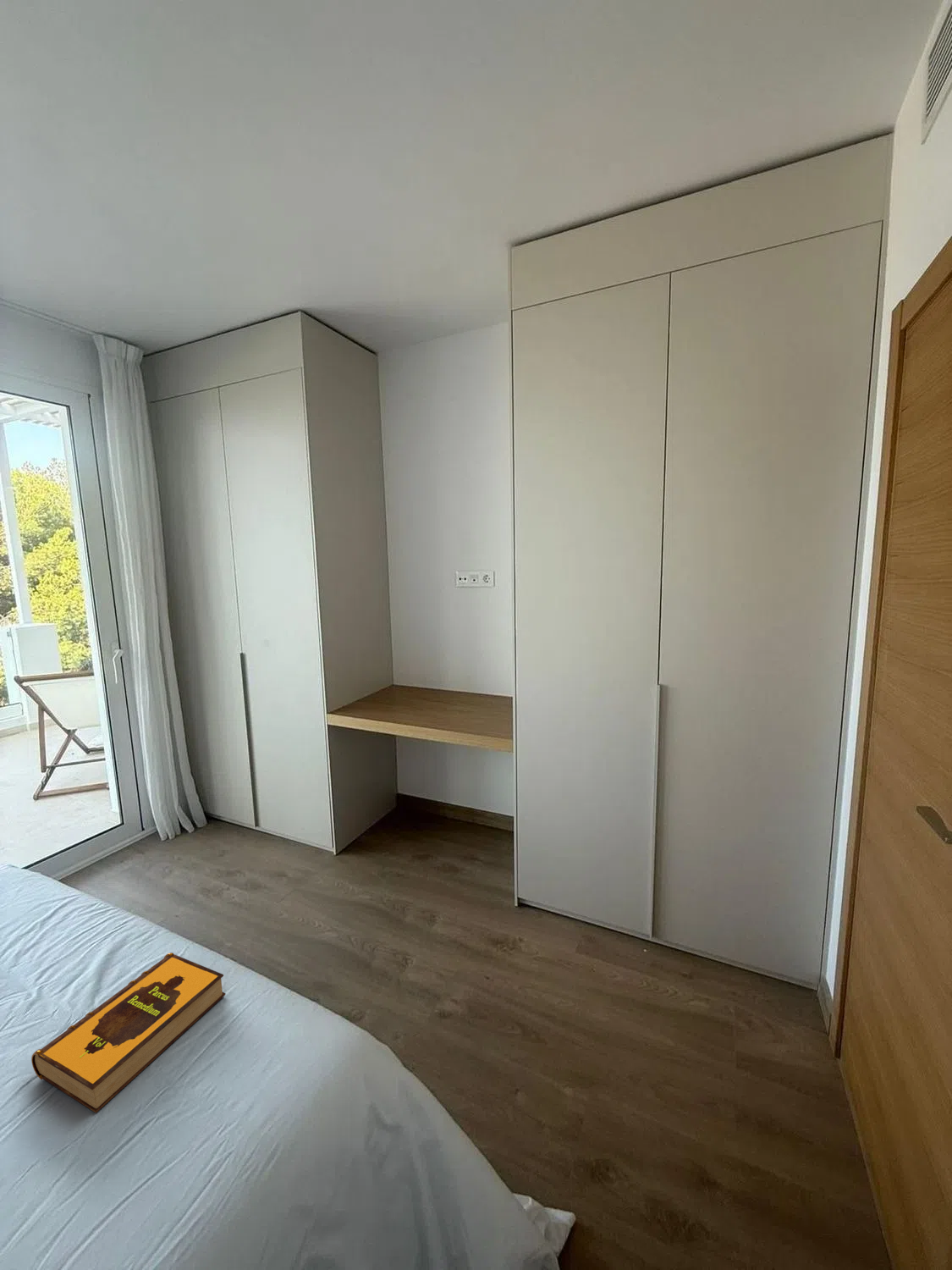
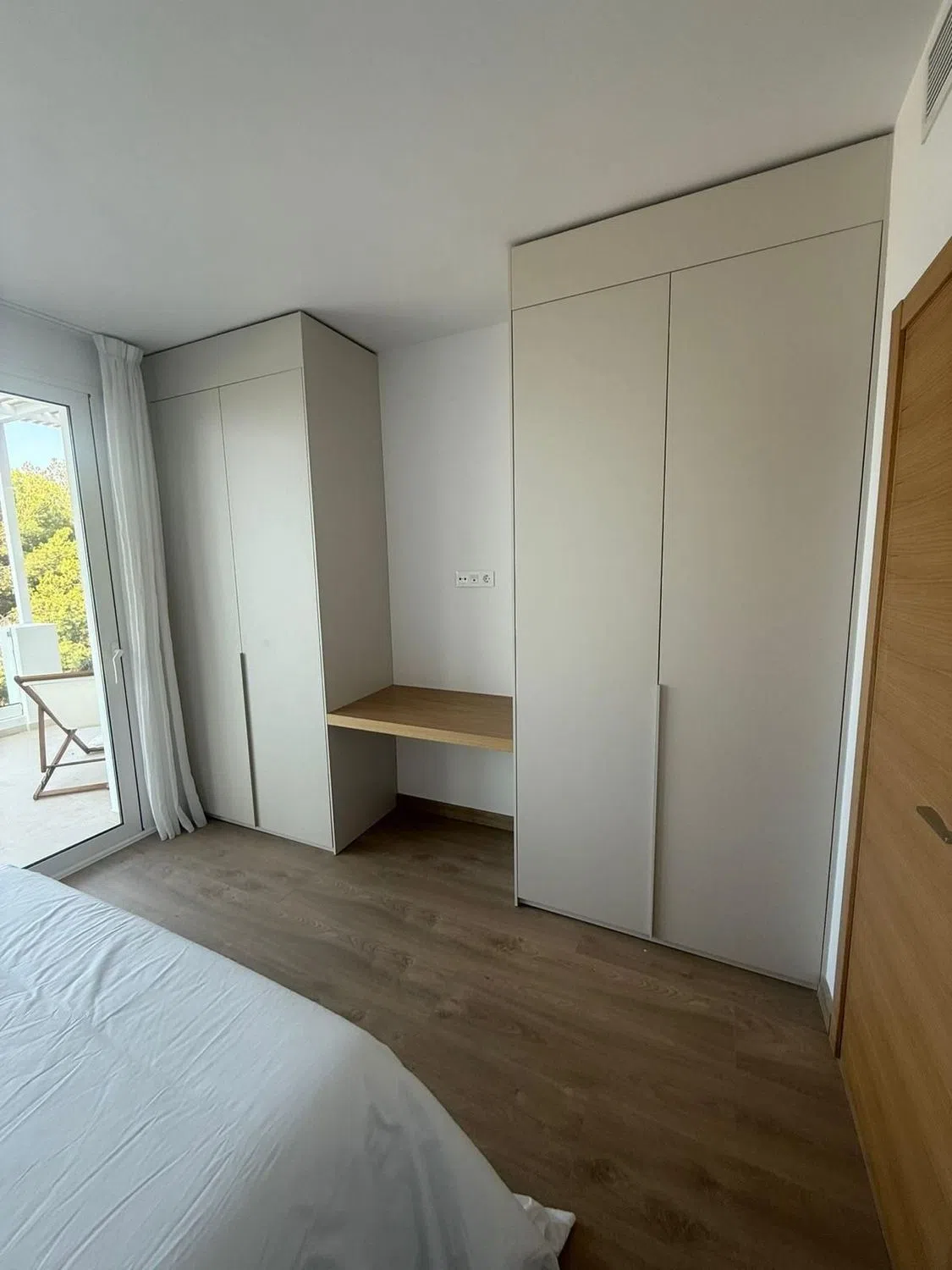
- hardback book [30,952,227,1113]
